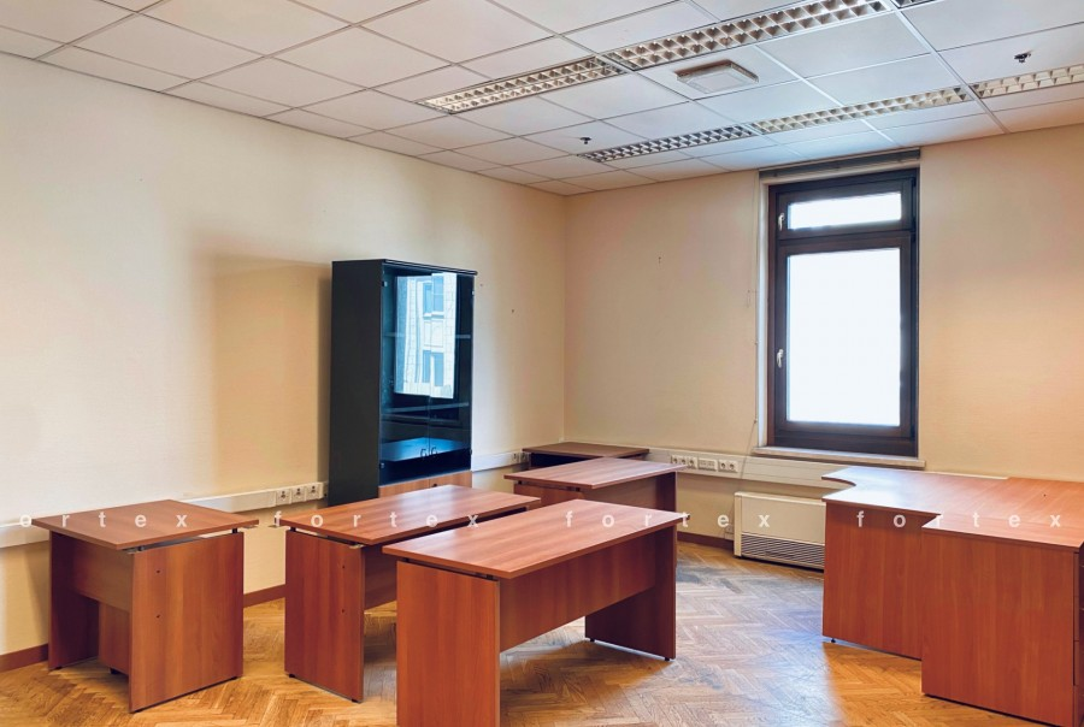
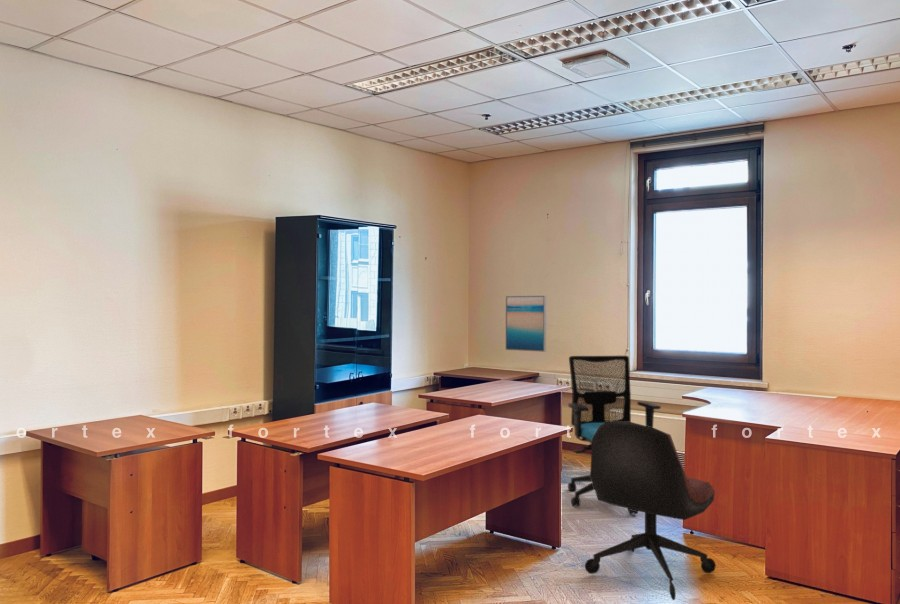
+ wall art [505,295,547,353]
+ office chair [567,355,662,515]
+ office chair [584,421,717,601]
